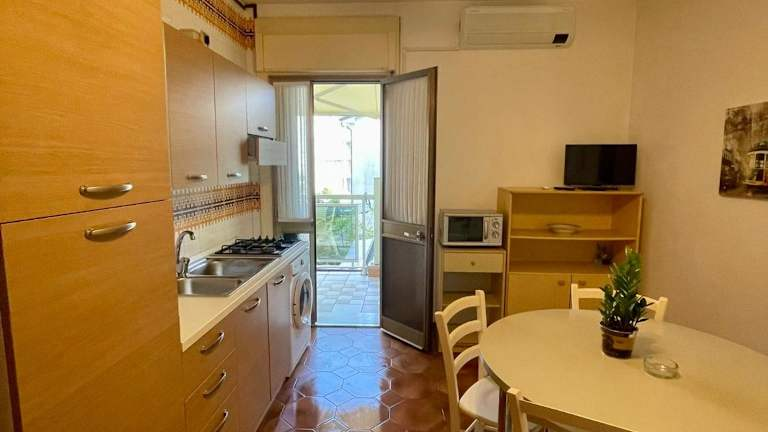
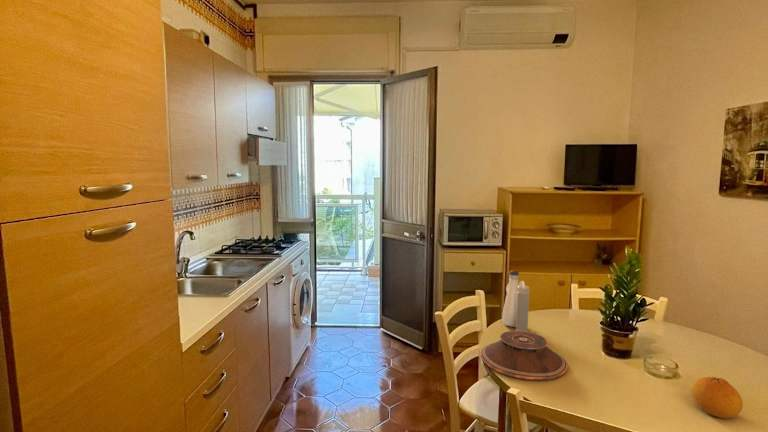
+ plate [479,330,569,382]
+ water bottle [501,270,530,332]
+ fruit [691,376,744,419]
